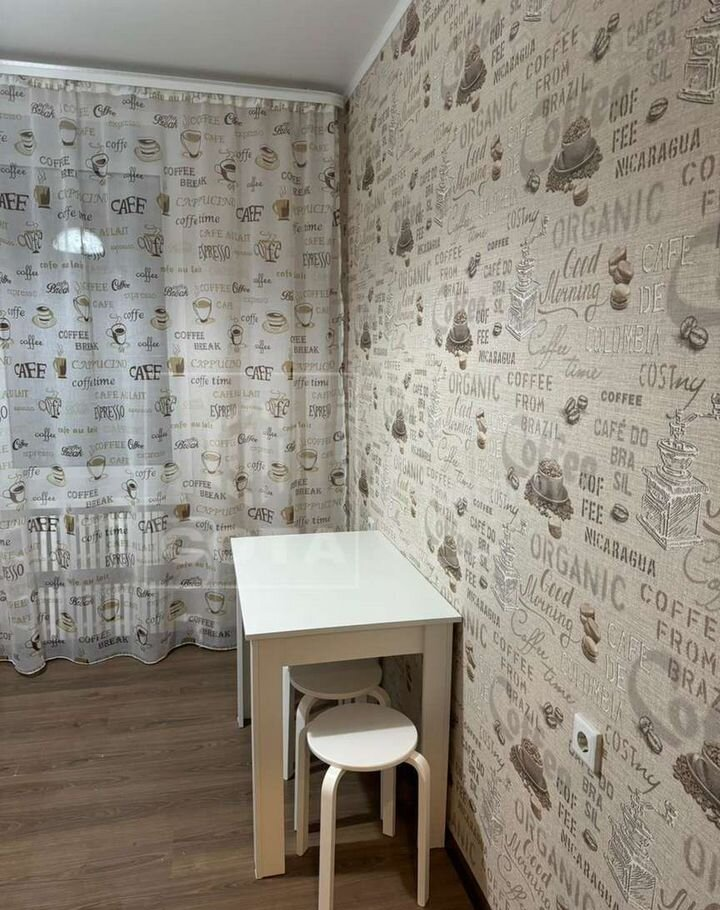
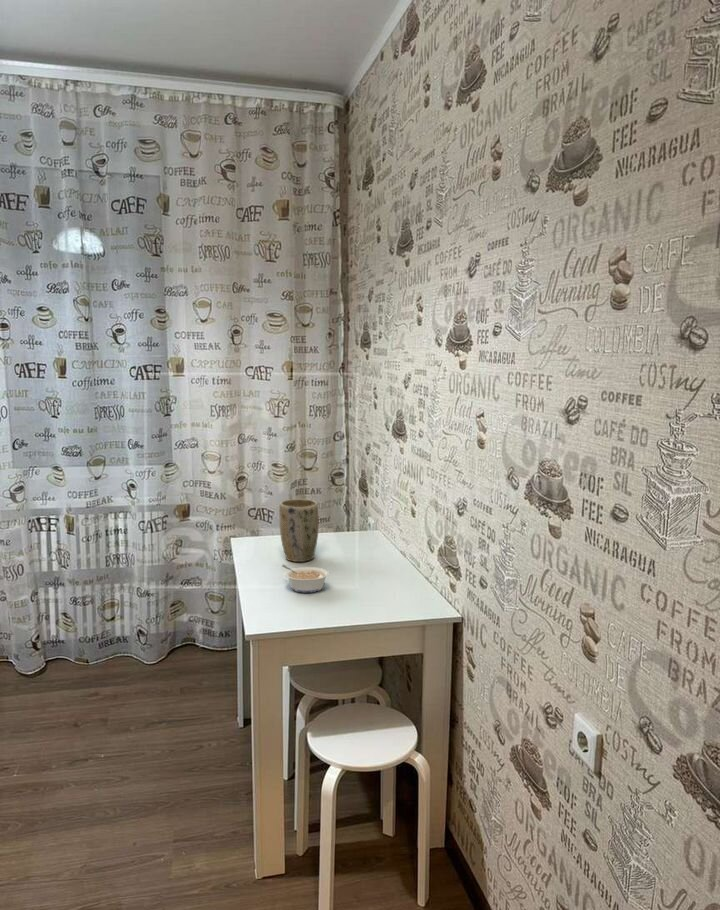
+ legume [281,564,331,594]
+ plant pot [279,498,319,563]
